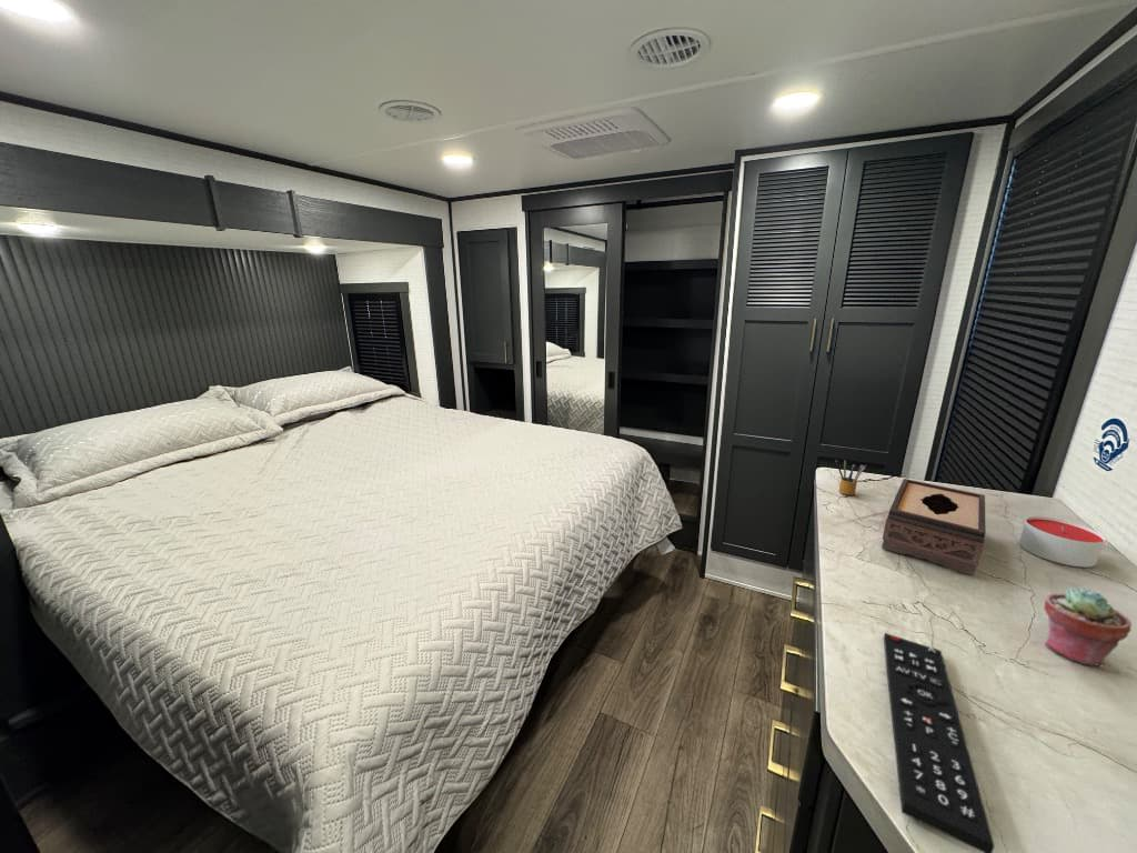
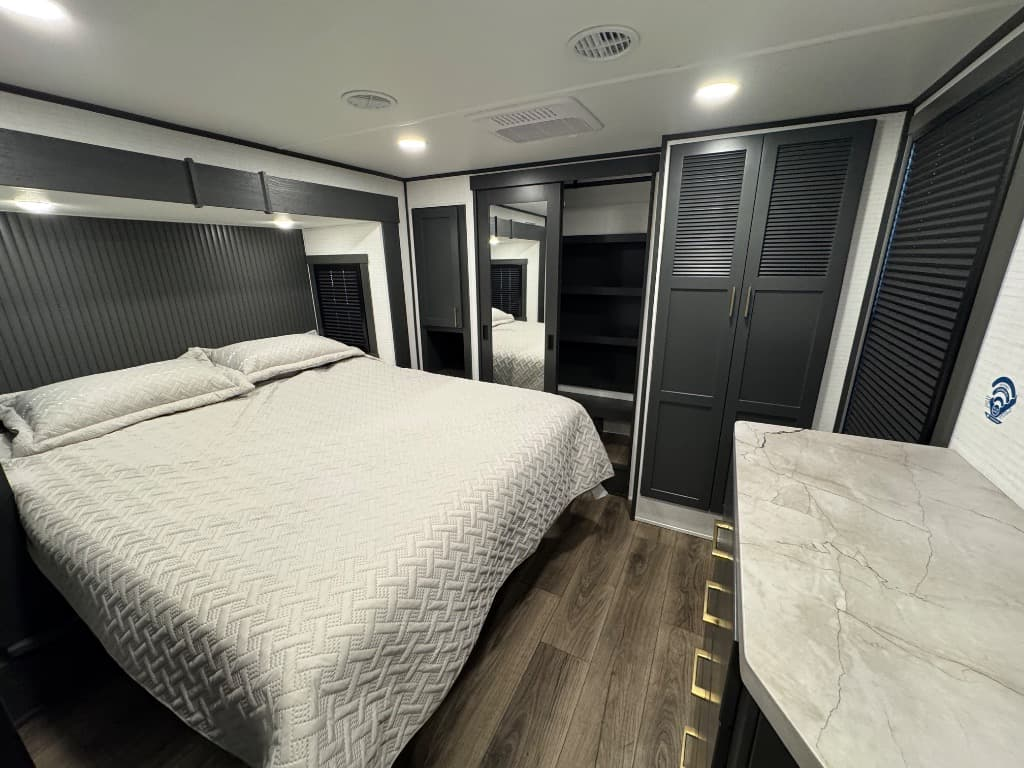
- potted succulent [1043,586,1133,669]
- remote control [883,632,995,853]
- pencil box [835,459,867,496]
- candle [1018,515,1106,569]
- tissue box [881,478,987,576]
